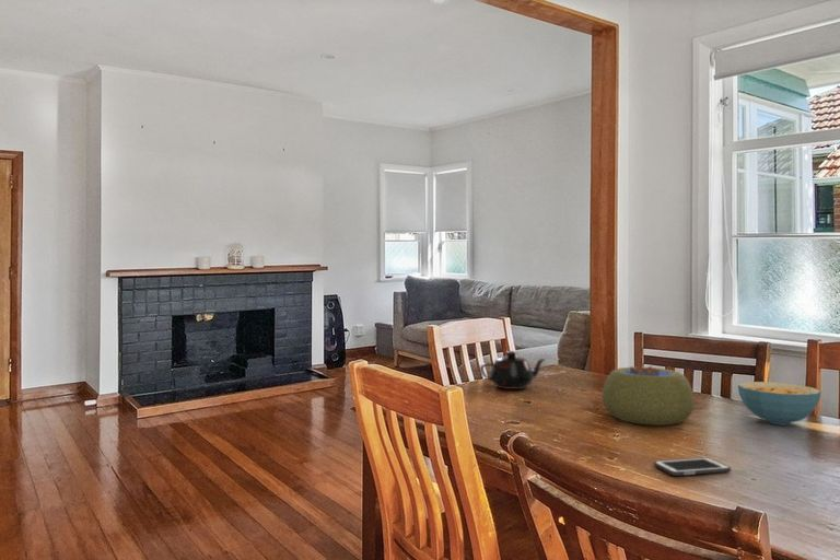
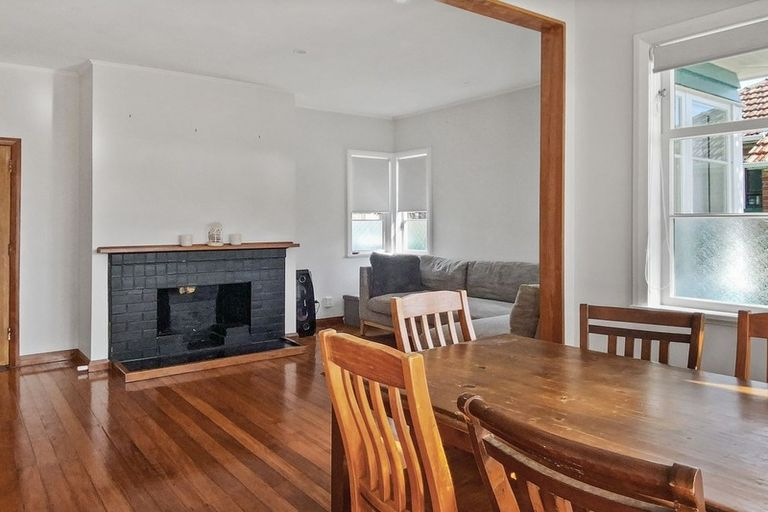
- cereal bowl [737,381,822,425]
- cell phone [653,456,732,477]
- plant pot [600,365,695,427]
- teapot [479,350,547,390]
